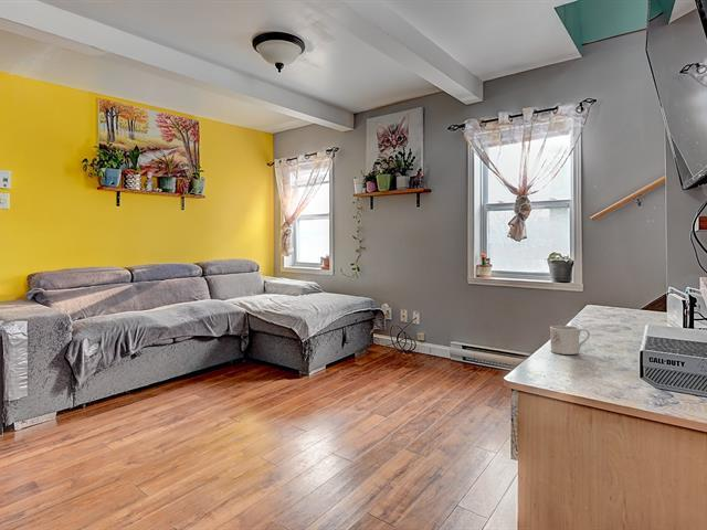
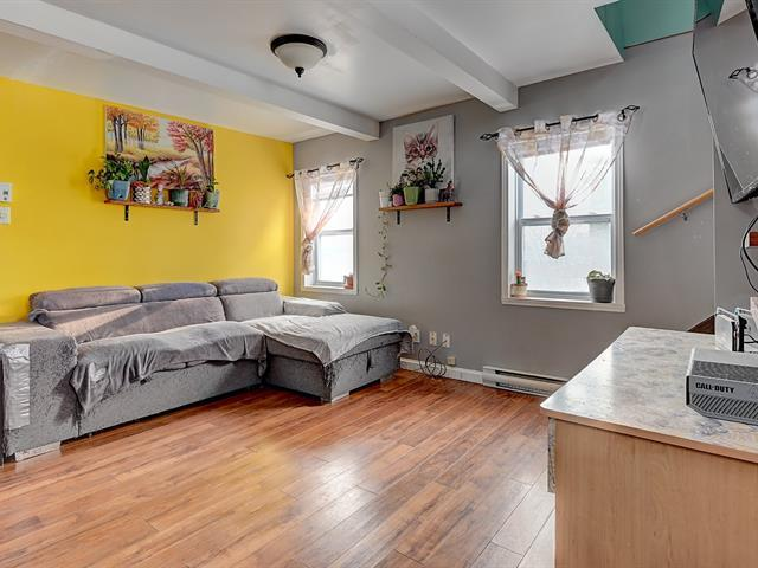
- mug [549,325,591,356]
